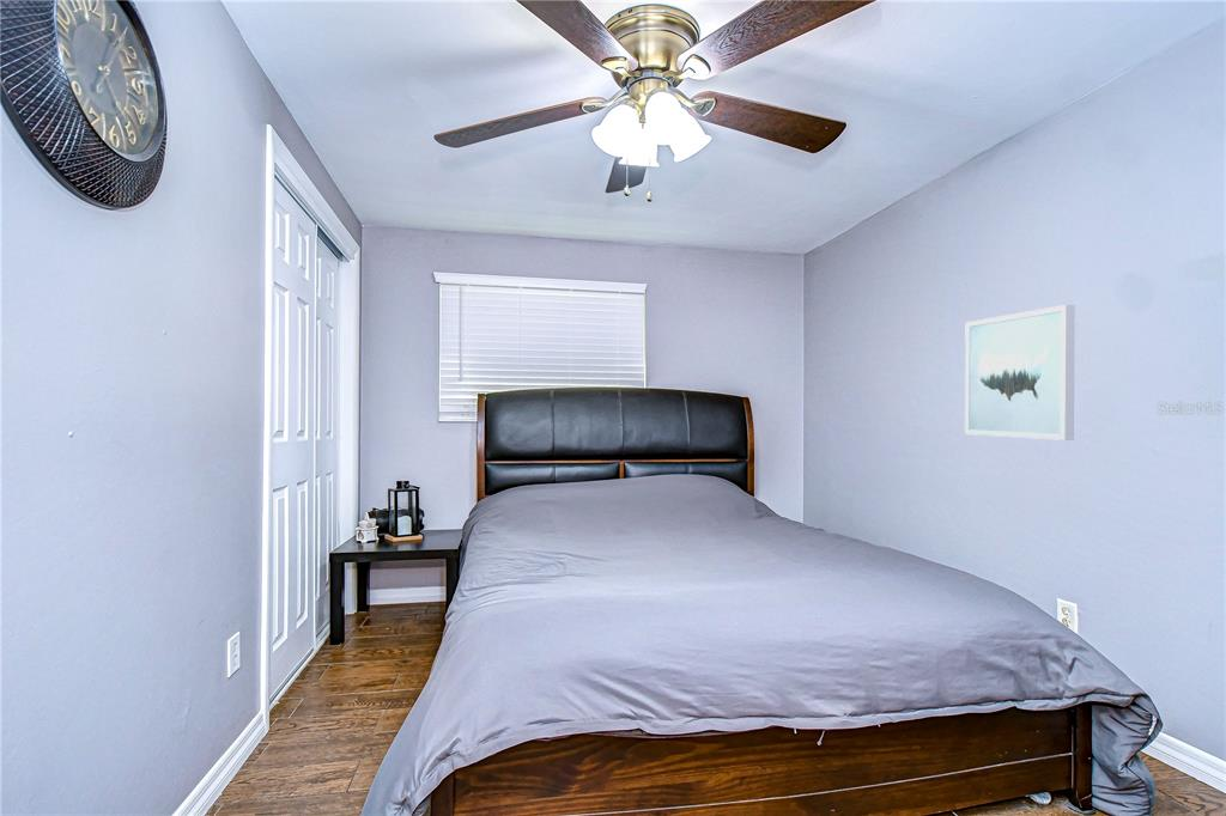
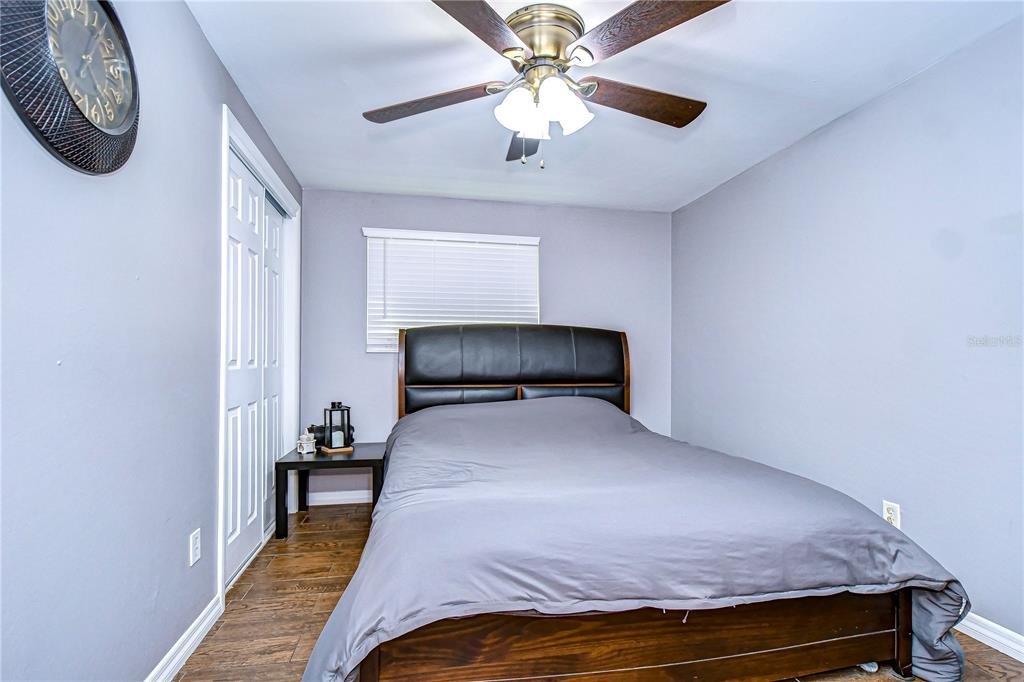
- wall art [964,304,1076,442]
